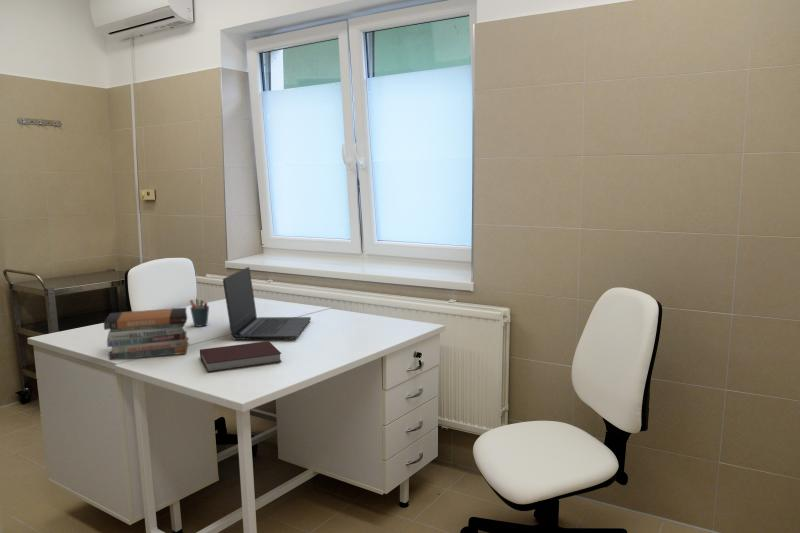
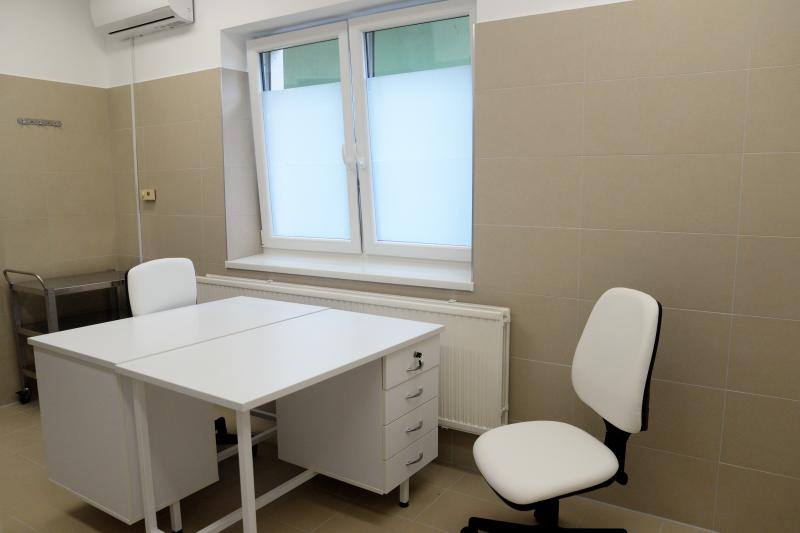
- book stack [103,307,190,361]
- pen holder [189,298,210,328]
- laptop [222,266,312,341]
- notebook [199,340,283,373]
